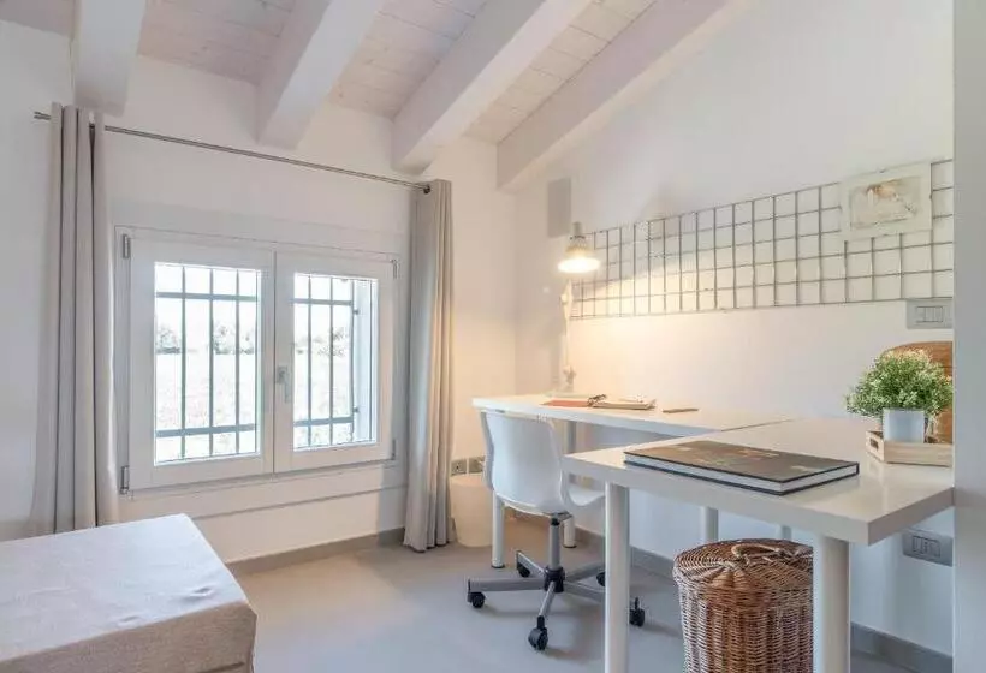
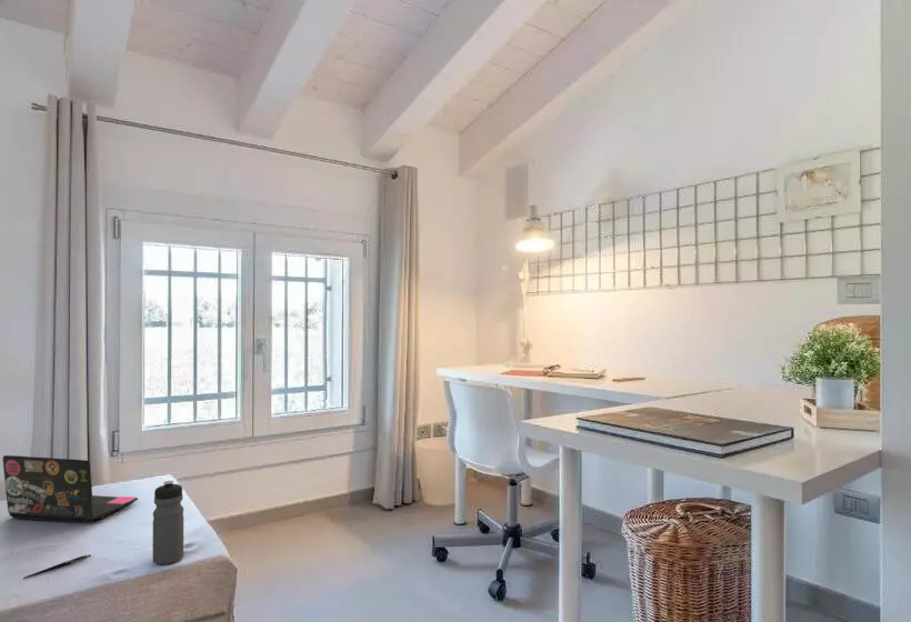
+ laptop [2,454,139,523]
+ water bottle [152,480,184,565]
+ pen [22,554,92,580]
